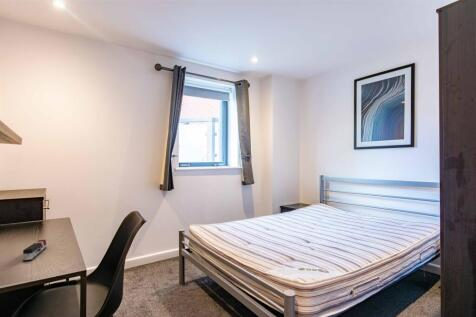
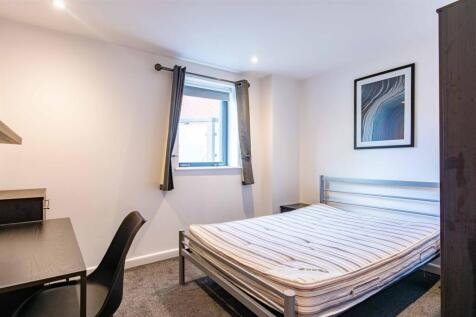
- stapler [22,239,47,262]
